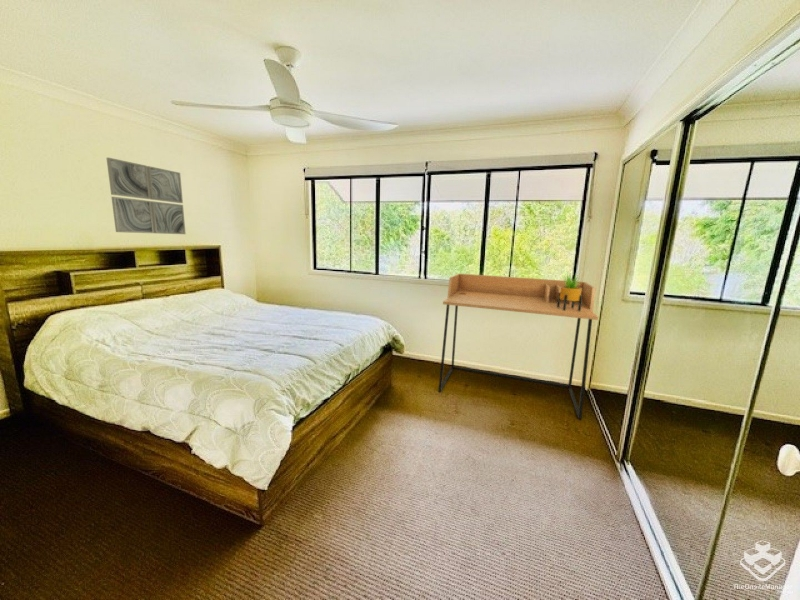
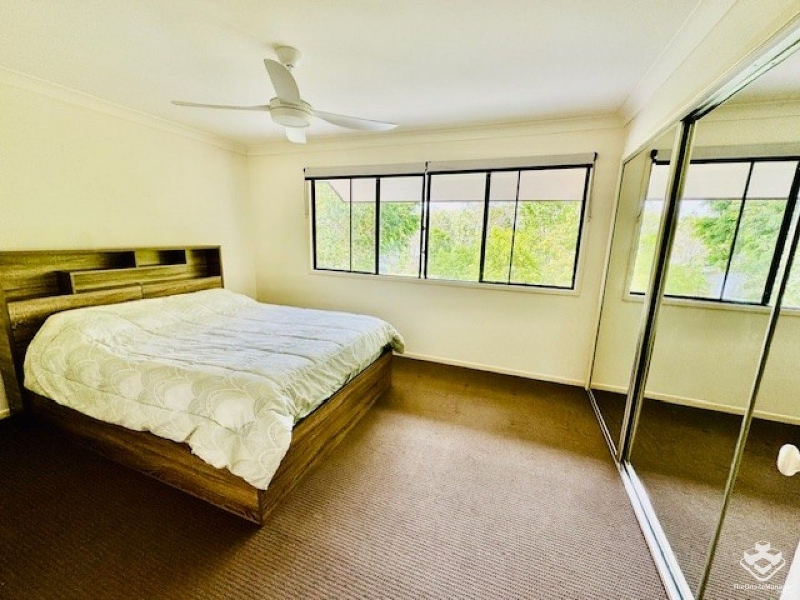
- desk [438,273,599,420]
- wall art [106,157,187,235]
- potted plant [557,272,585,311]
